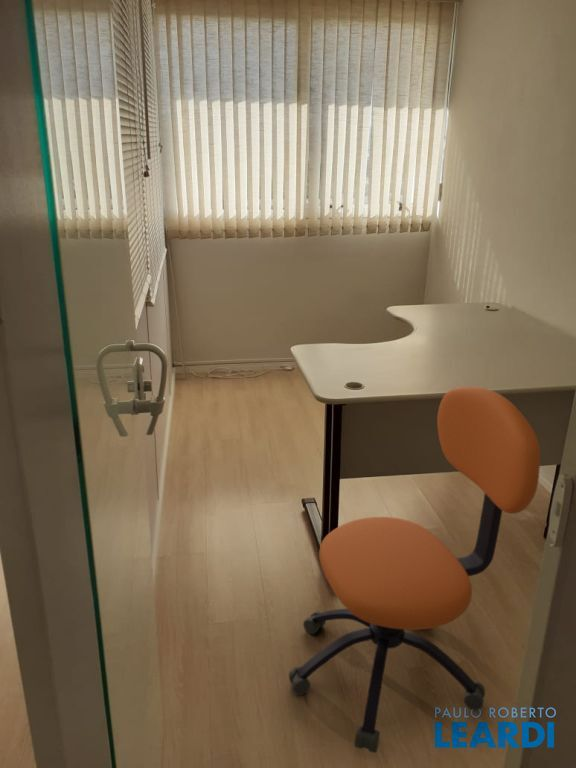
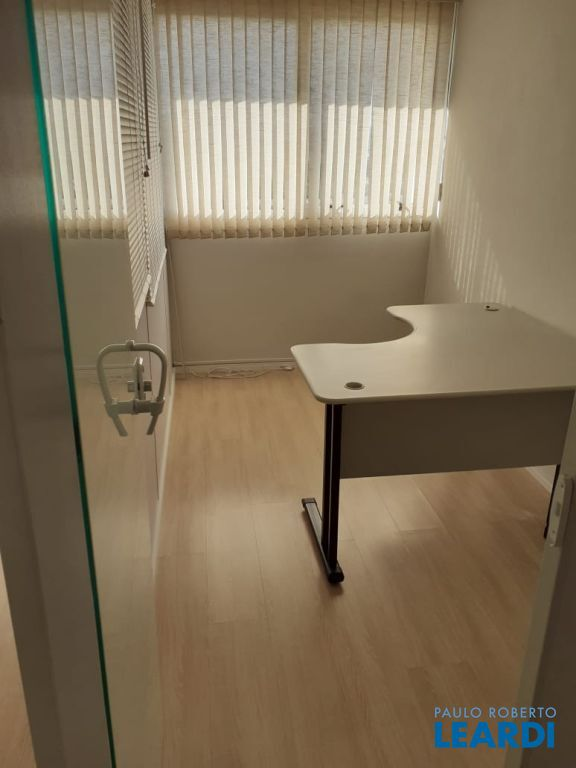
- office chair [288,386,541,754]
